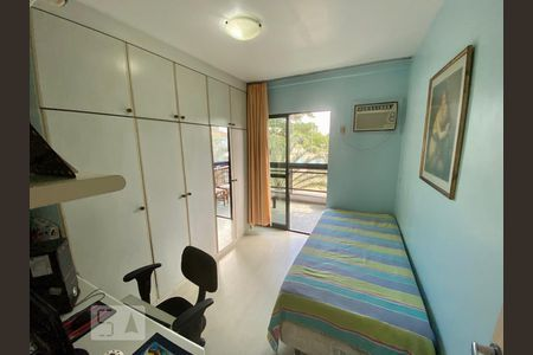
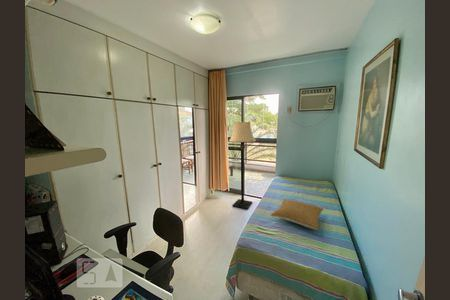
+ pillow [270,198,324,231]
+ lamp [228,121,257,210]
